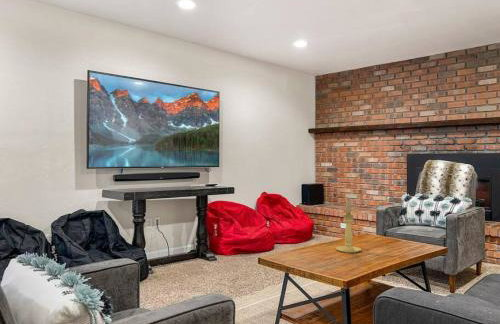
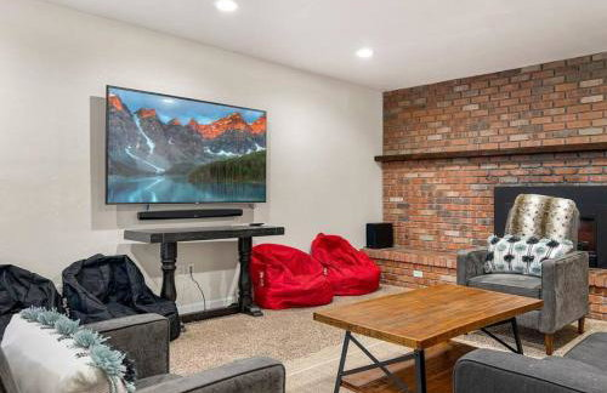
- candle holder [335,199,362,254]
